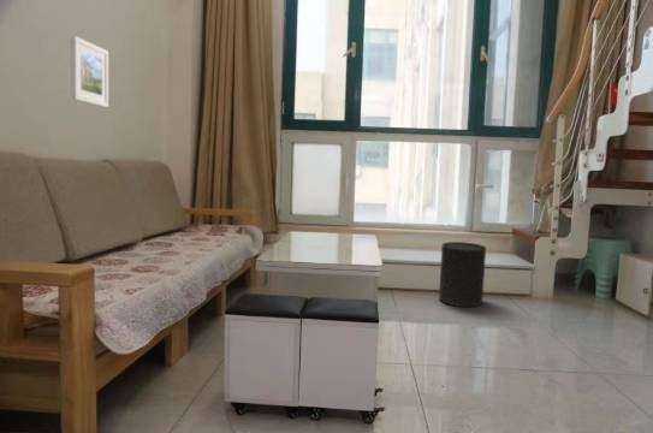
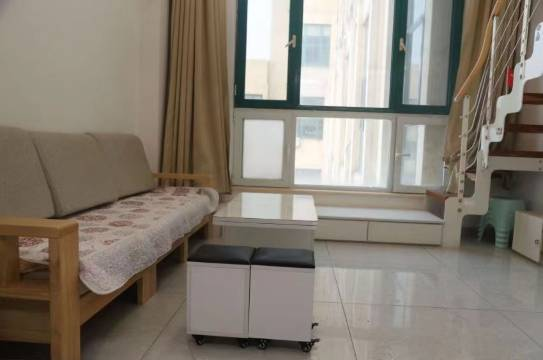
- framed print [70,35,109,108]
- trash can [438,241,487,308]
